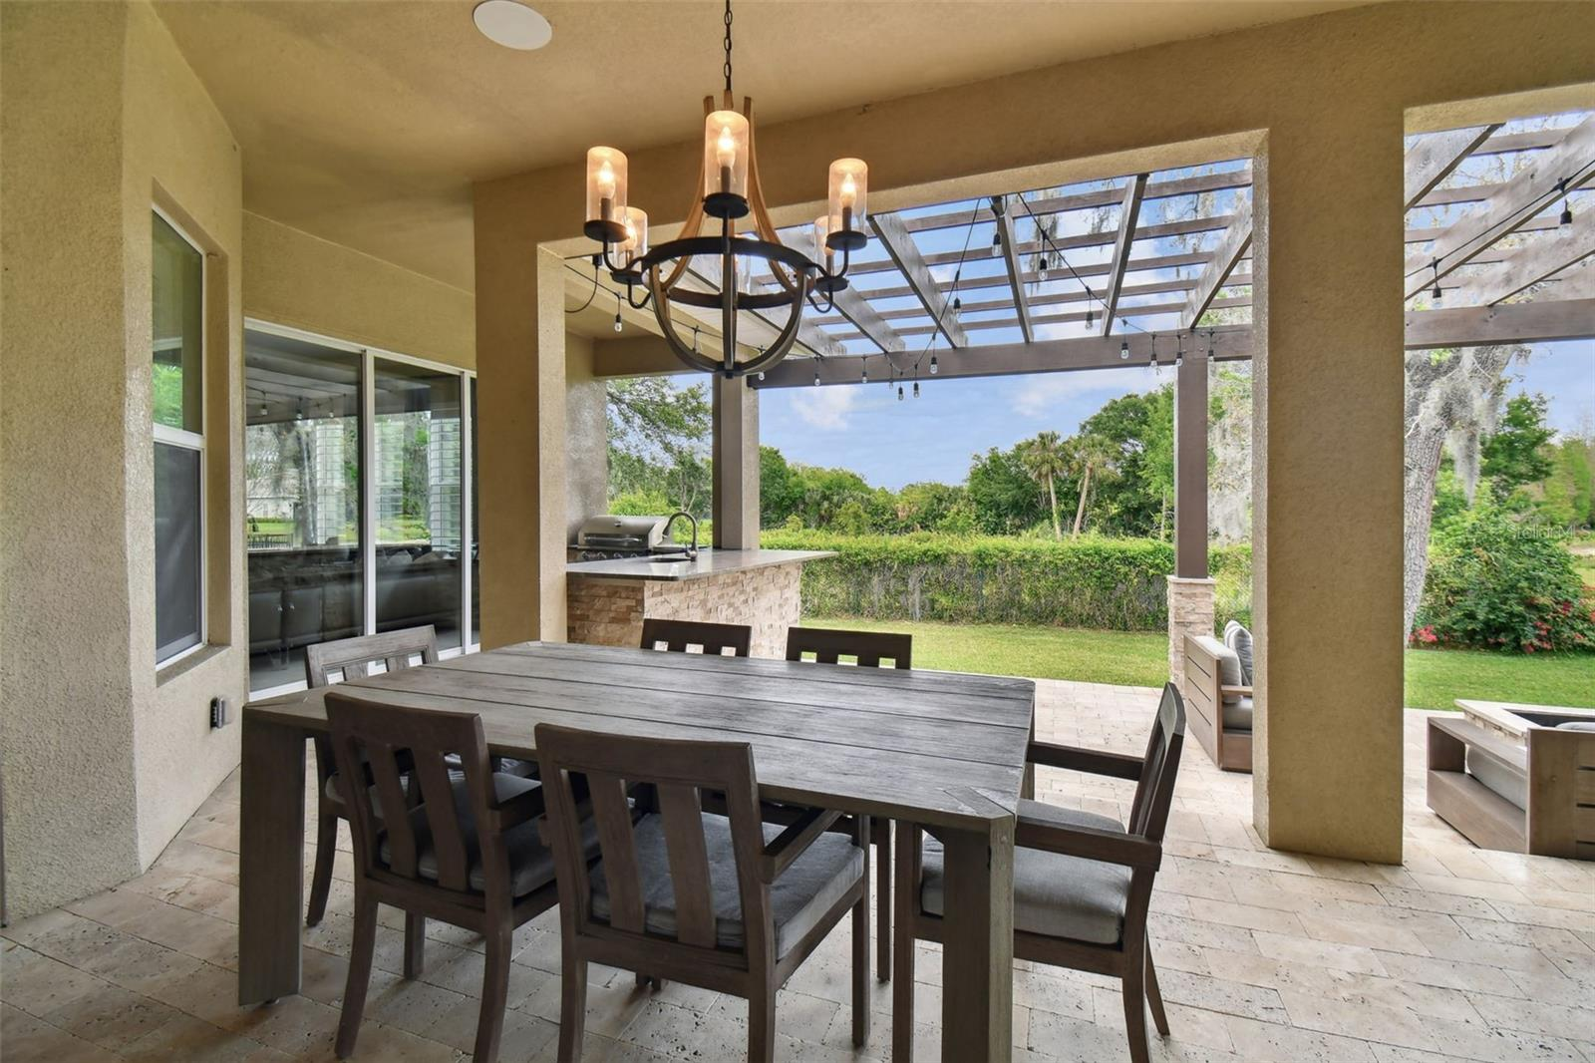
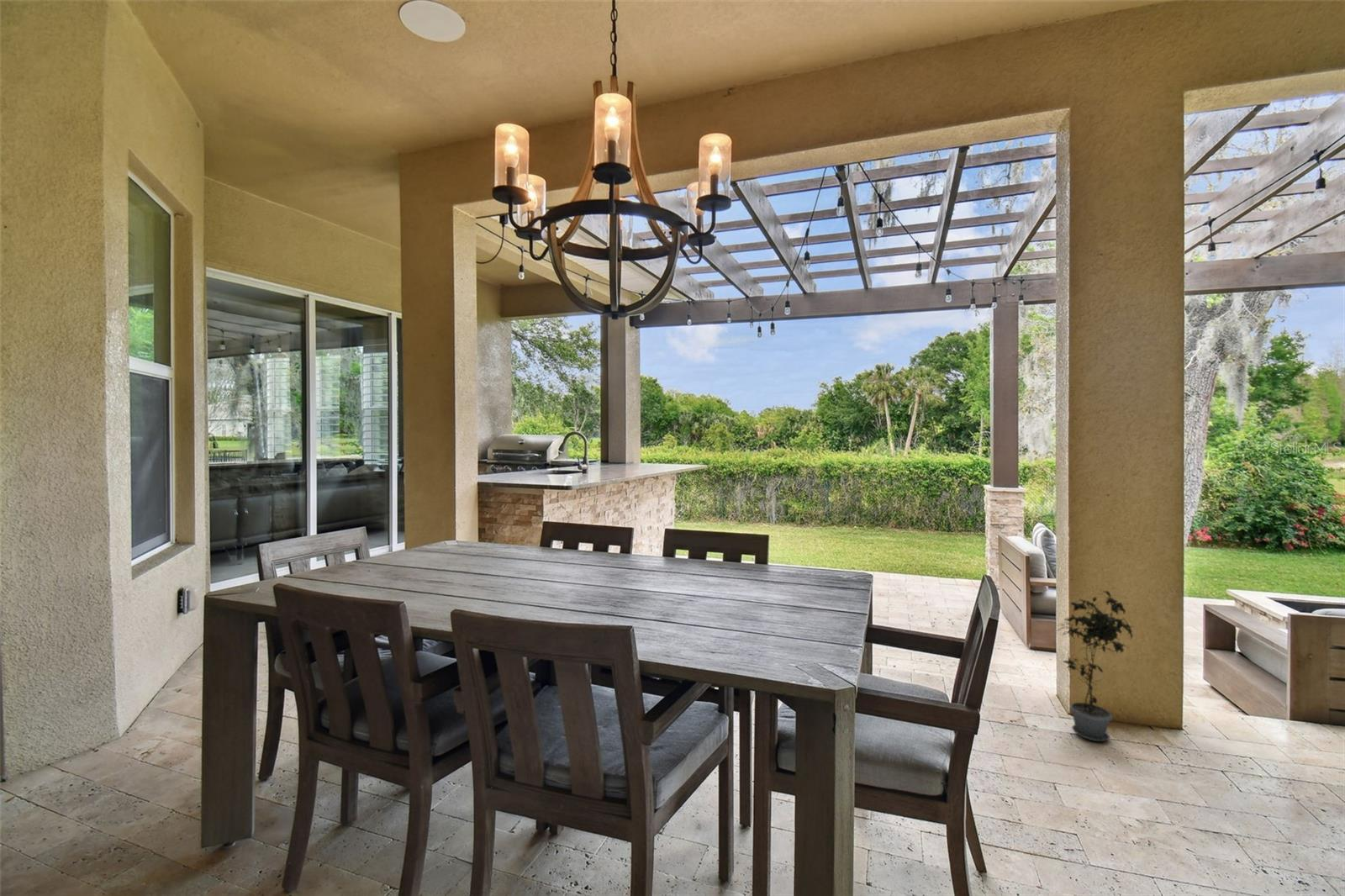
+ potted plant [1055,590,1136,743]
